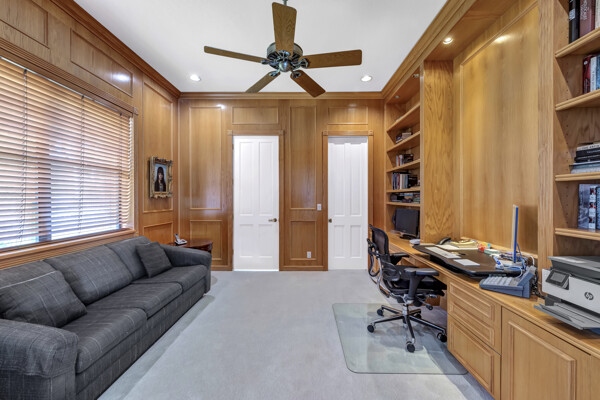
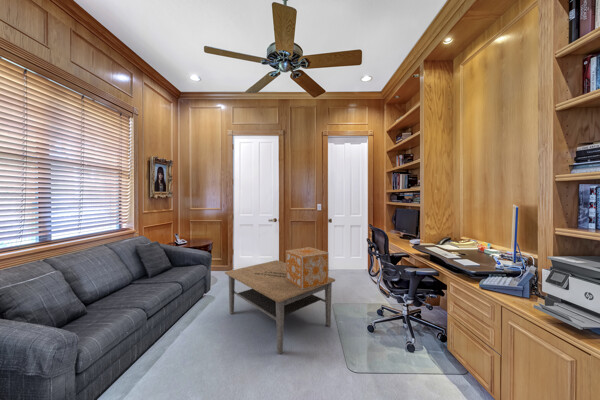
+ coffee table [224,259,336,355]
+ decorative box [285,246,329,289]
